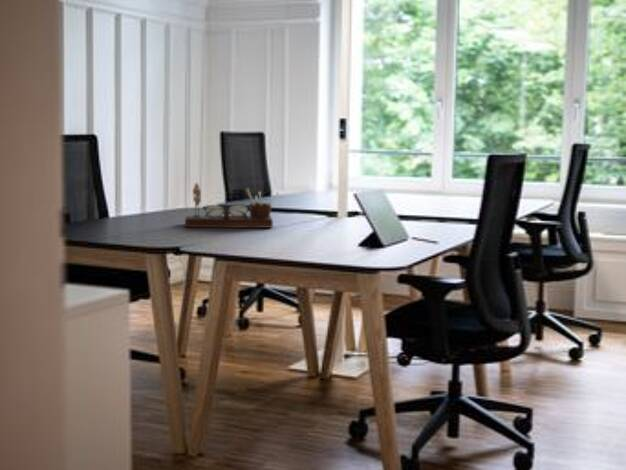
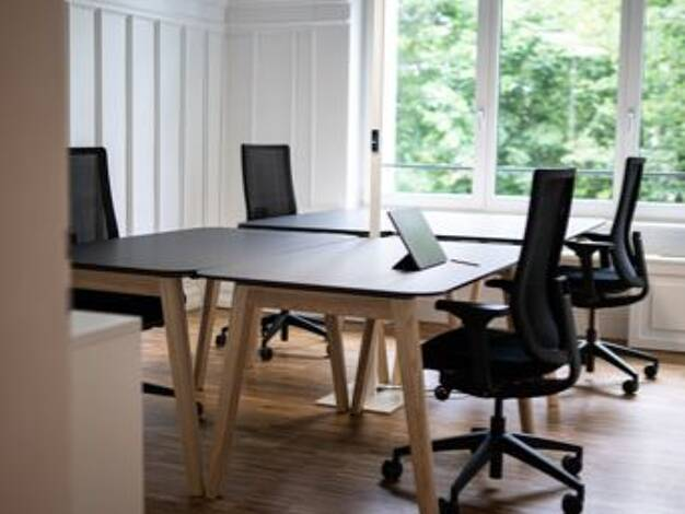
- desk organizer [184,182,280,229]
